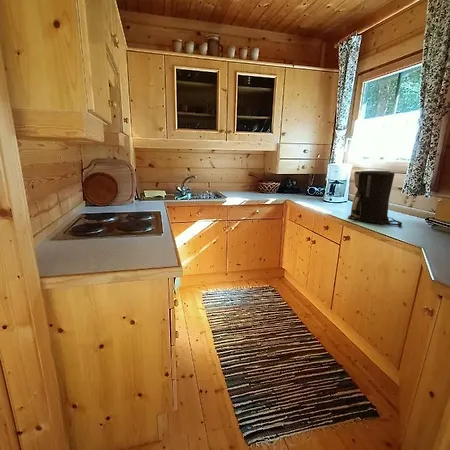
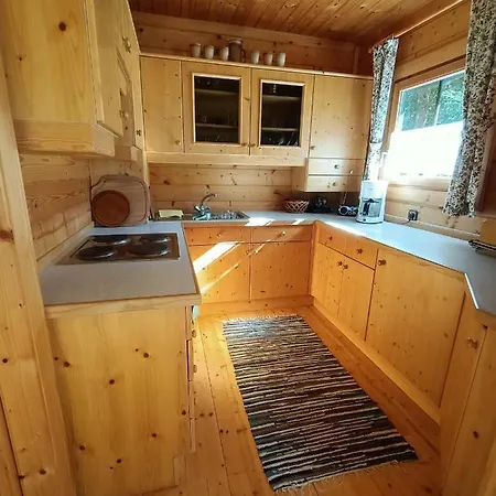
- coffee maker [347,170,403,227]
